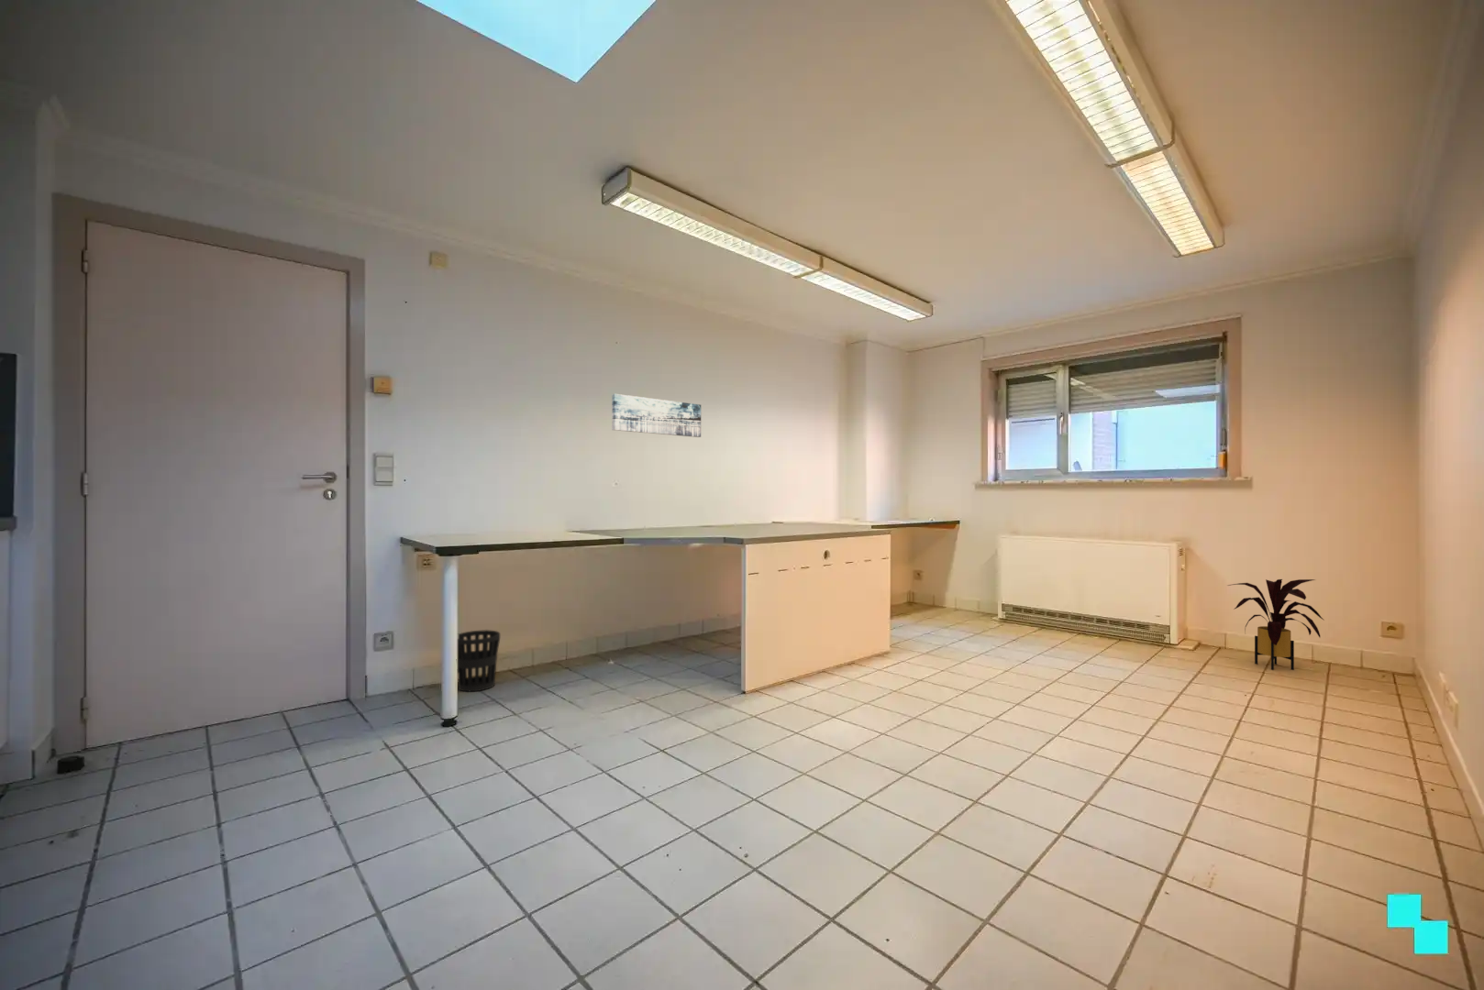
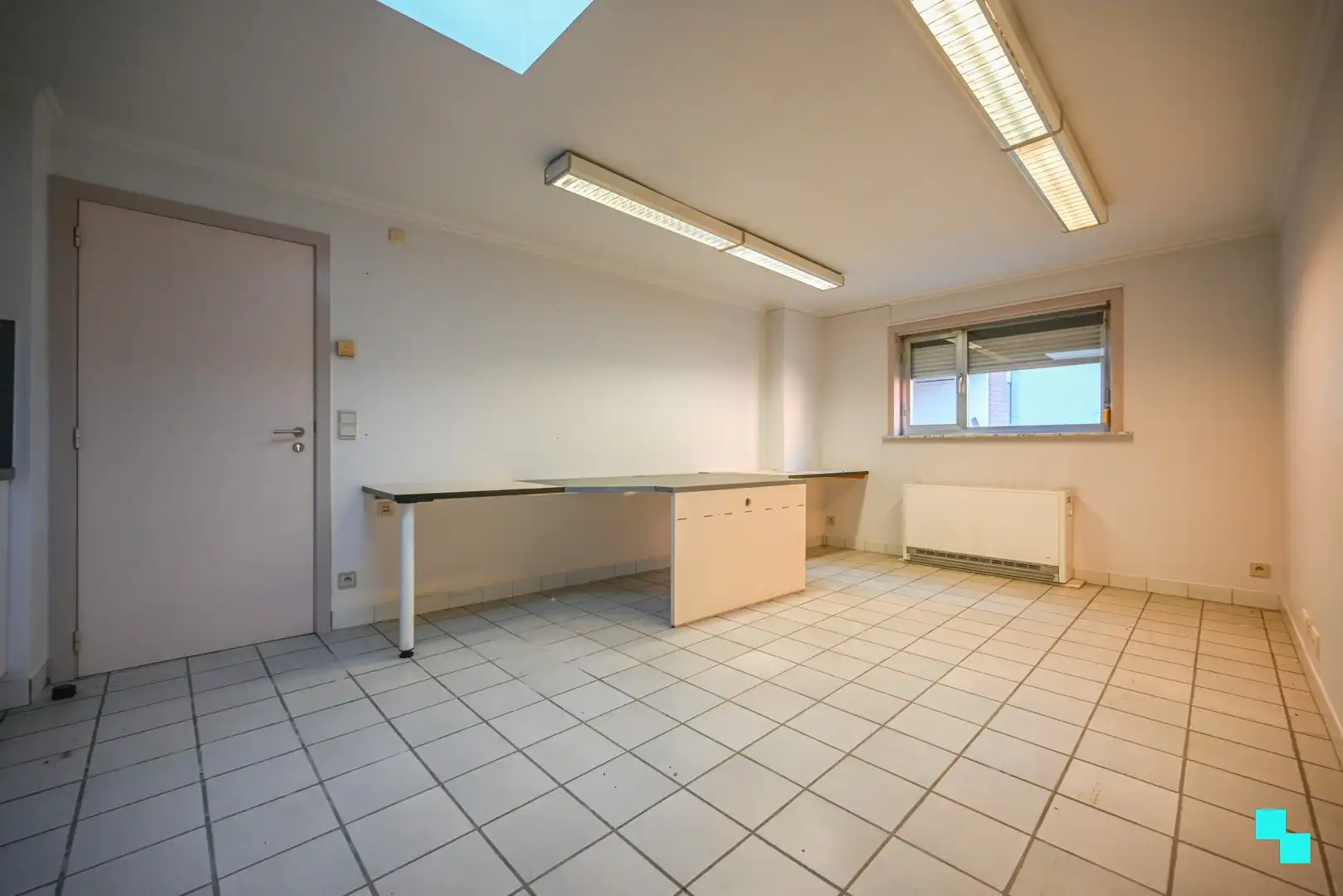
- wastebasket [456,629,501,692]
- house plant [1228,578,1325,671]
- wall art [611,393,702,439]
